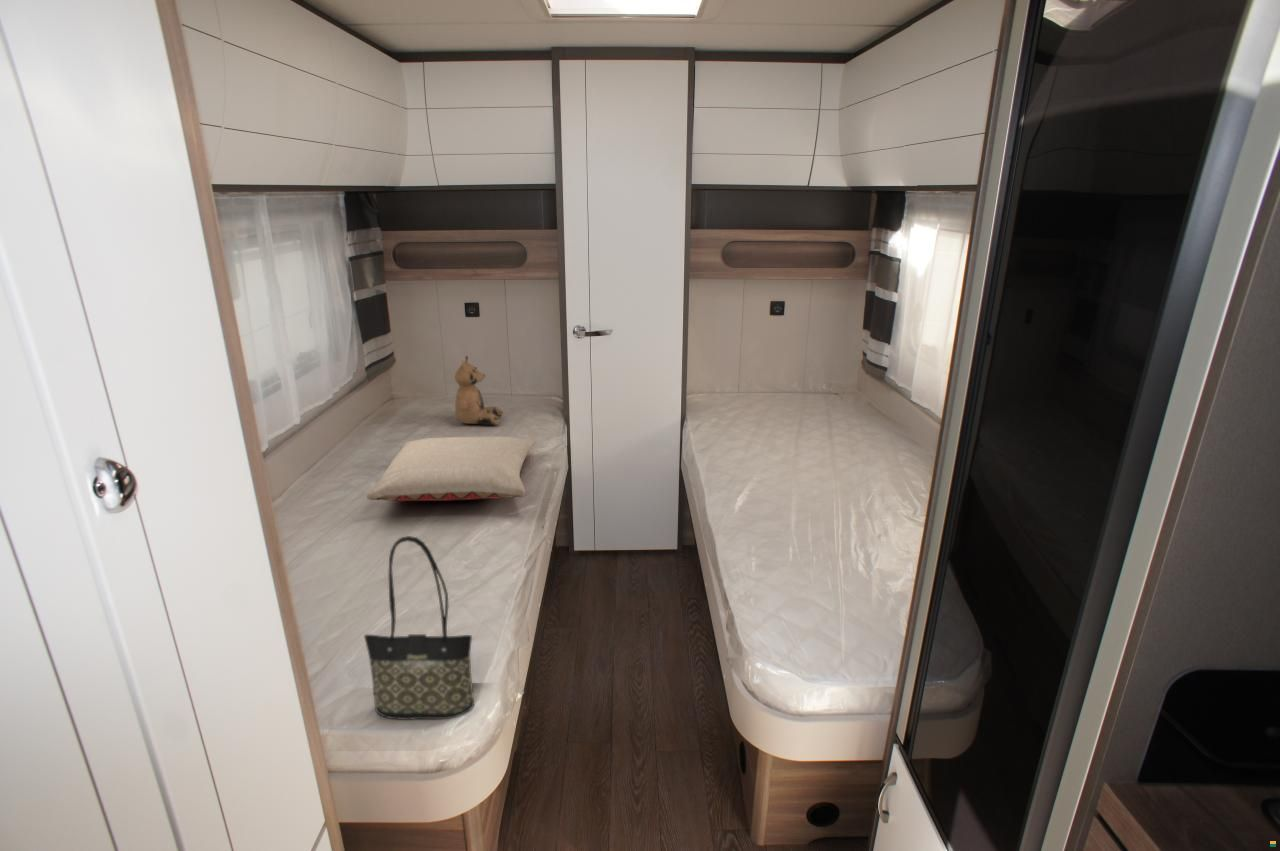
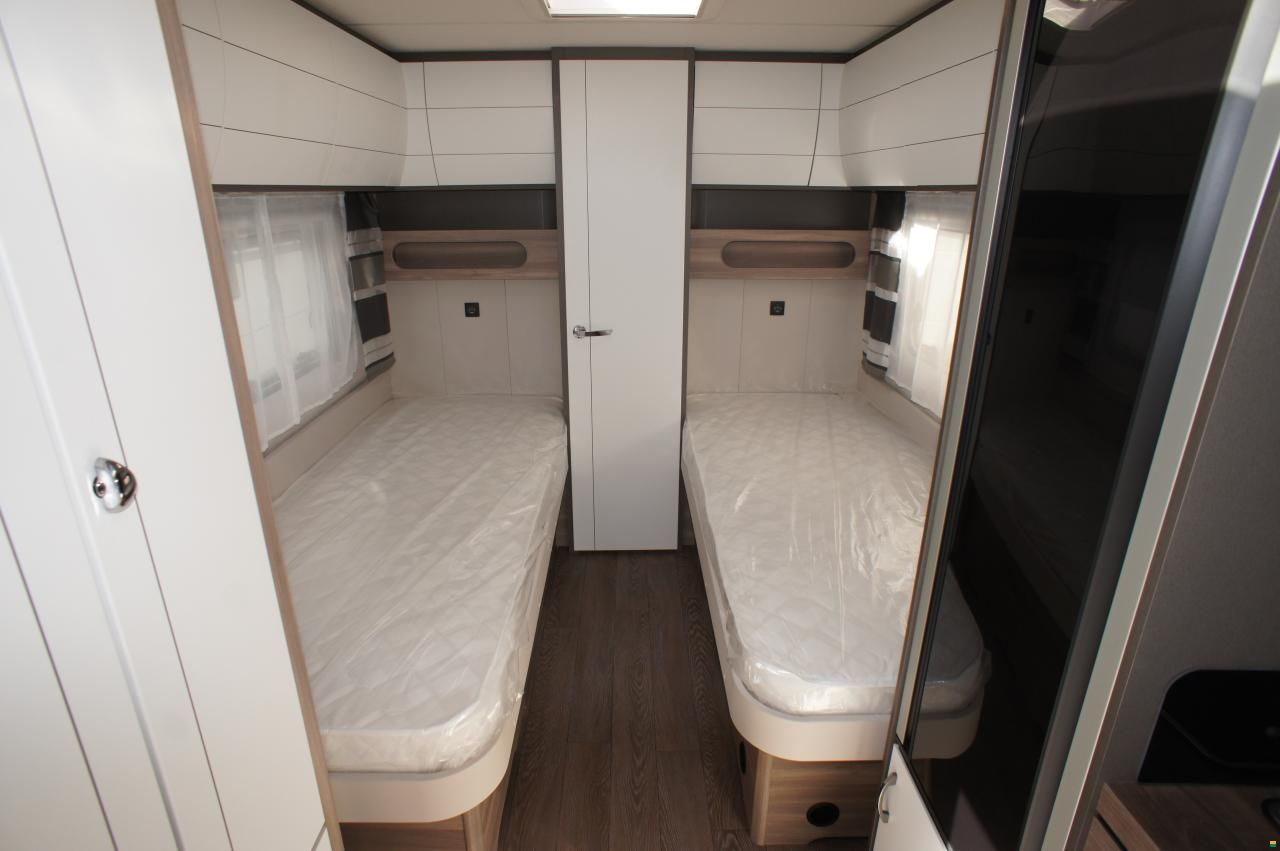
- pillow [366,435,537,502]
- tote bag [363,535,475,721]
- teddy bear [454,355,503,426]
